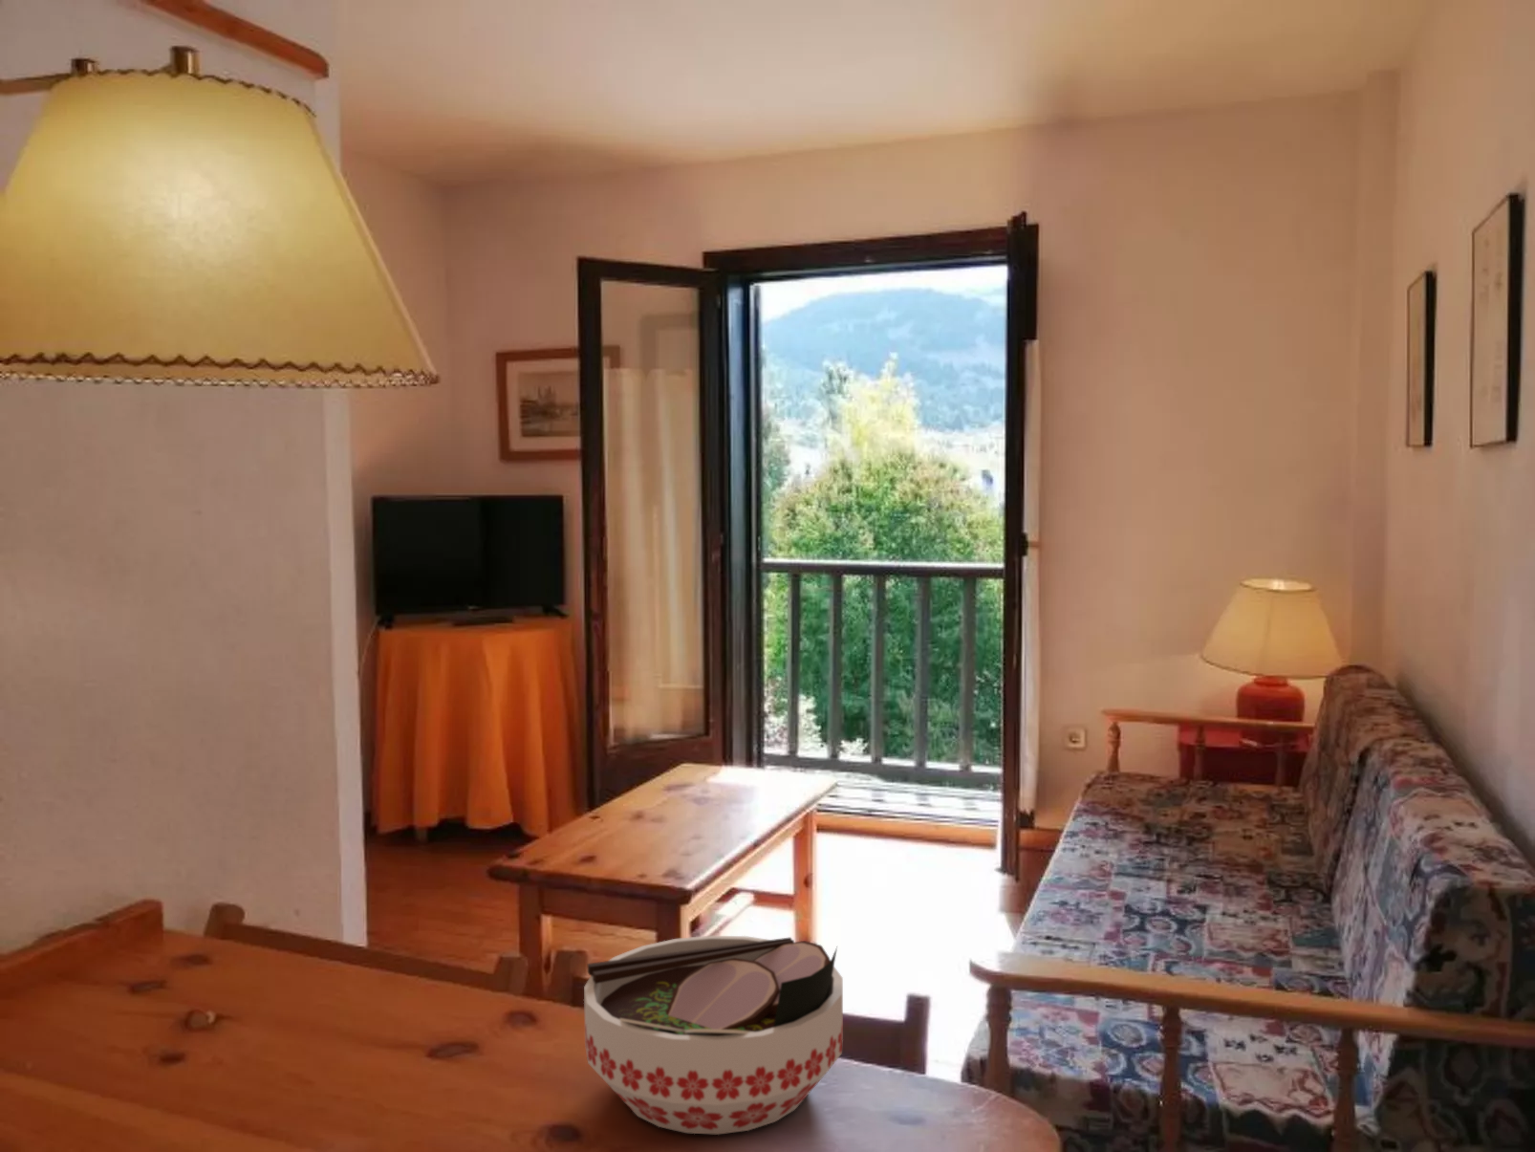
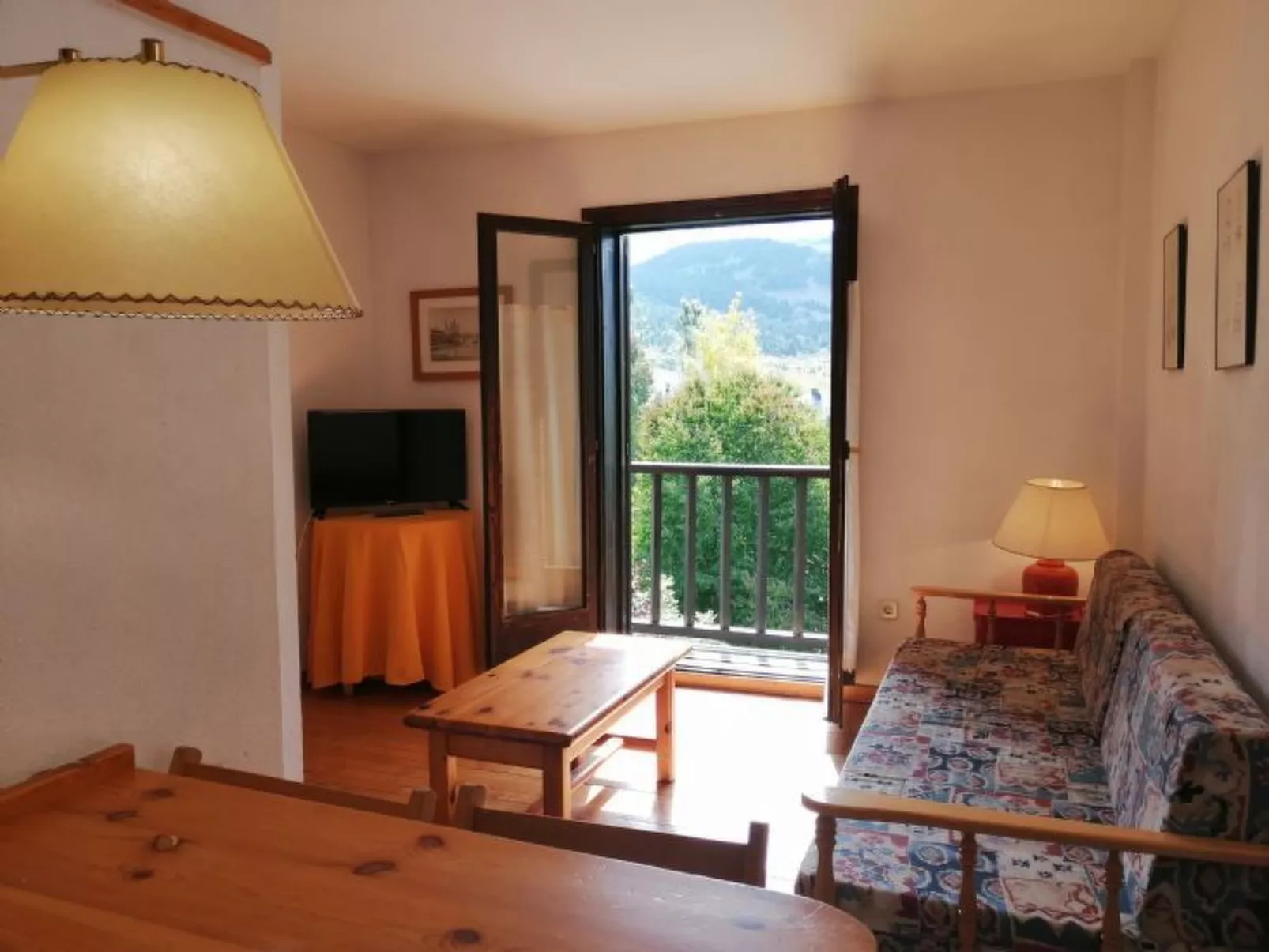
- bowl [583,935,844,1136]
